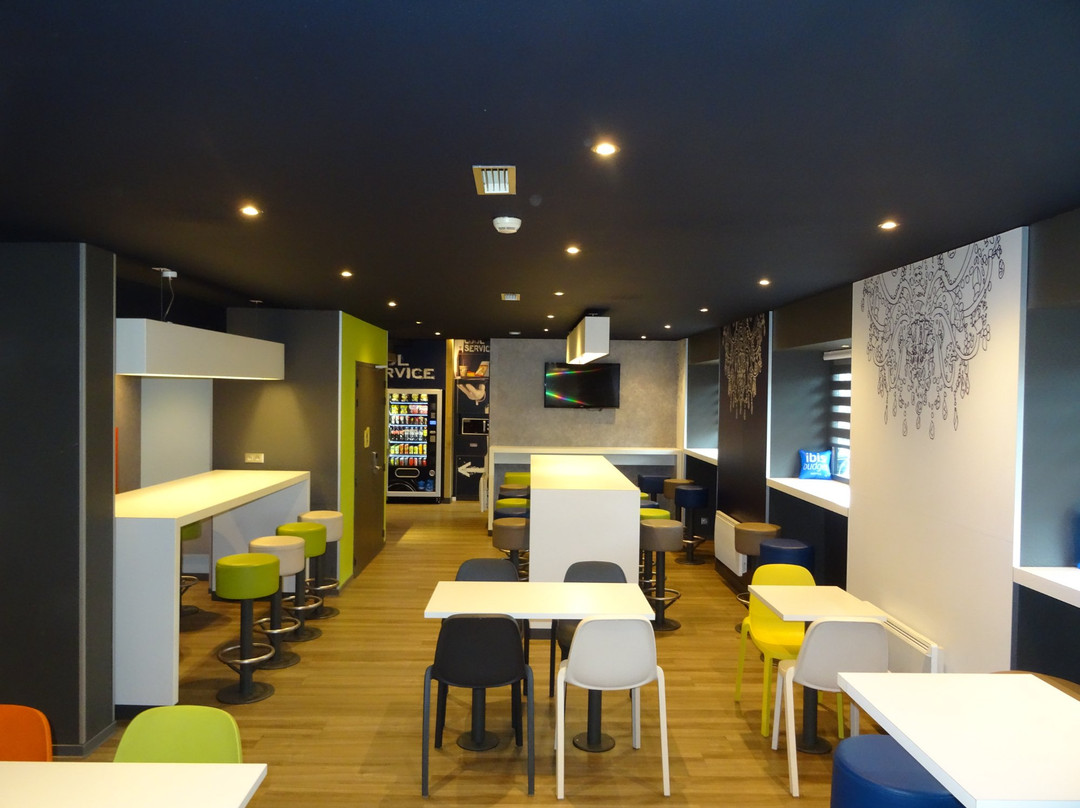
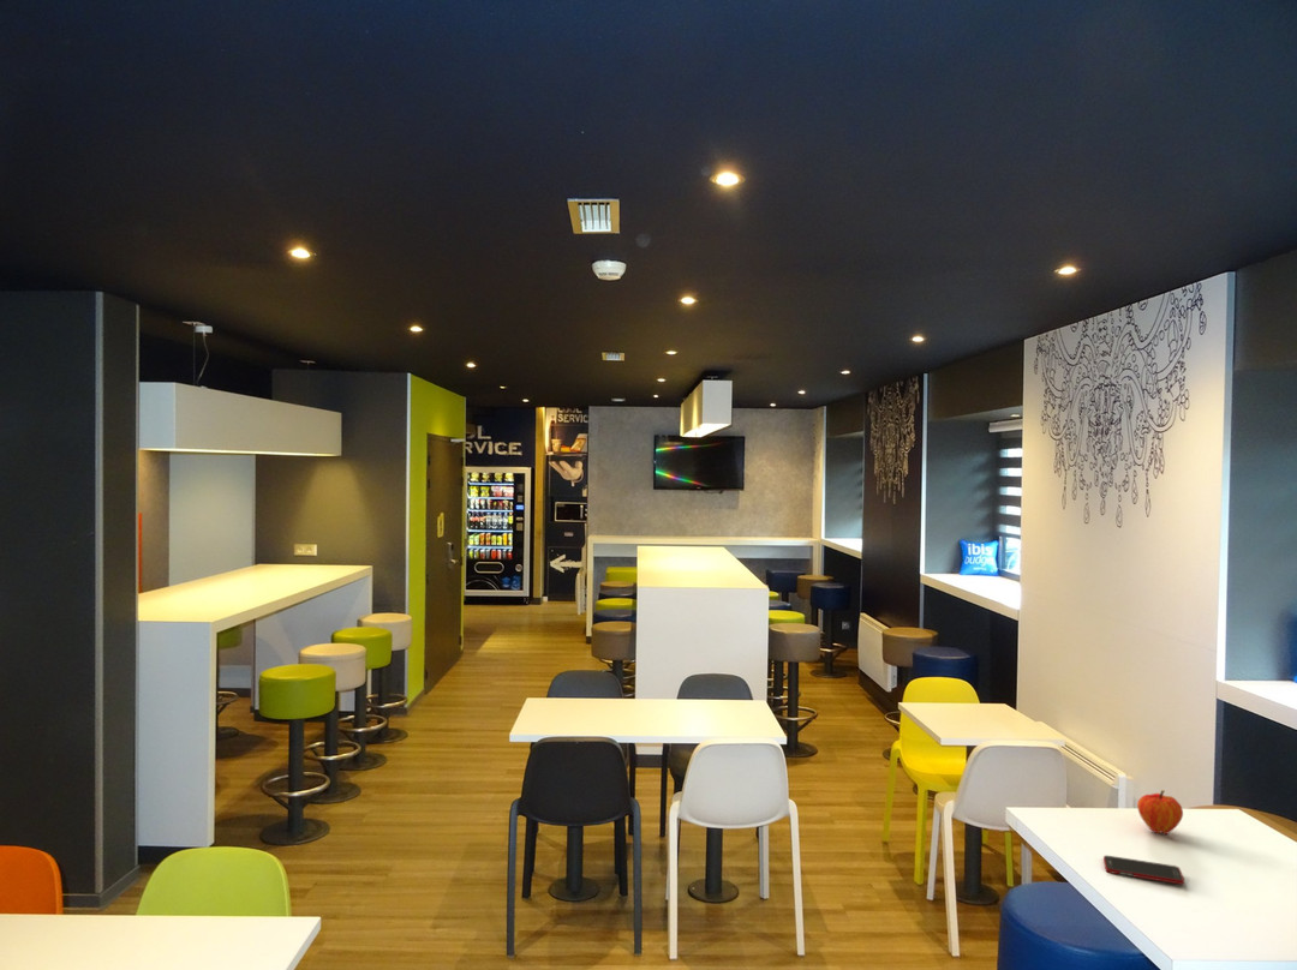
+ fruit [1136,789,1184,836]
+ cell phone [1102,855,1185,886]
